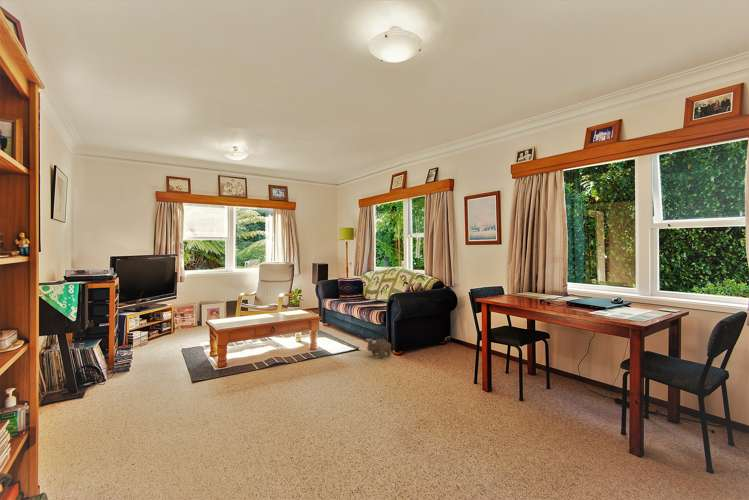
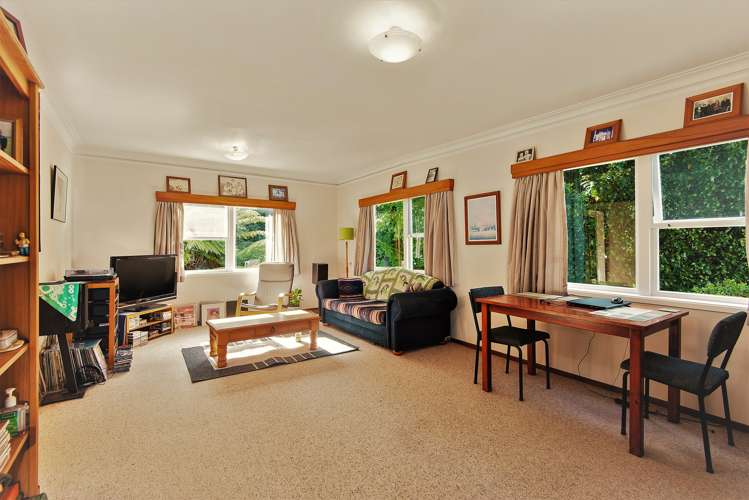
- plush toy [365,338,392,359]
